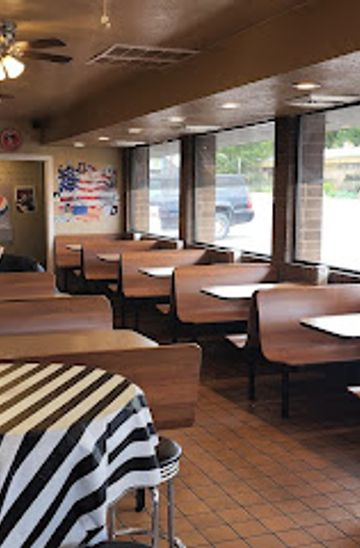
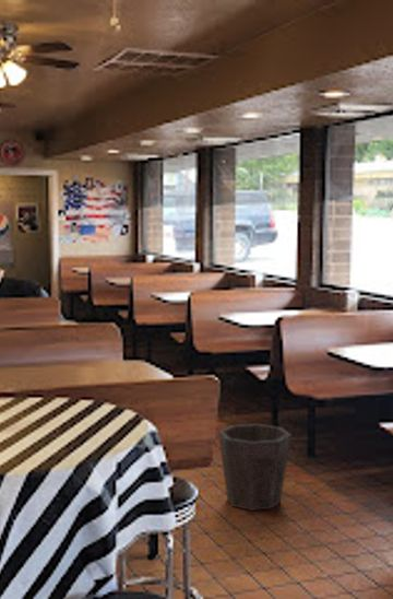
+ waste bin [217,423,293,512]
